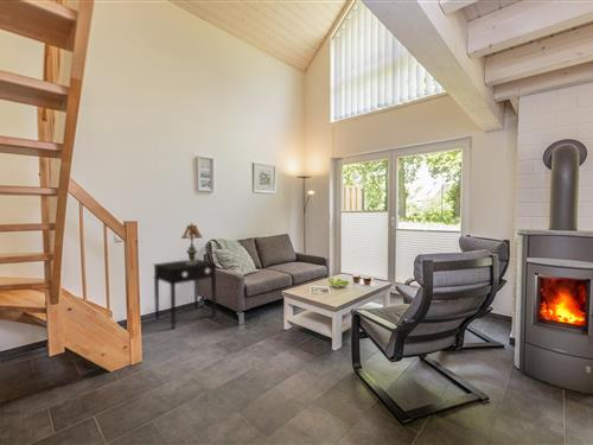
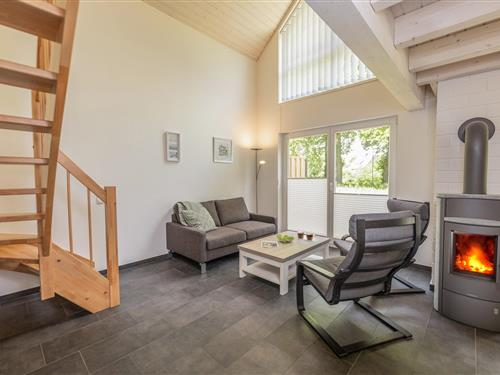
- side table [152,258,218,330]
- table lamp [179,221,204,263]
